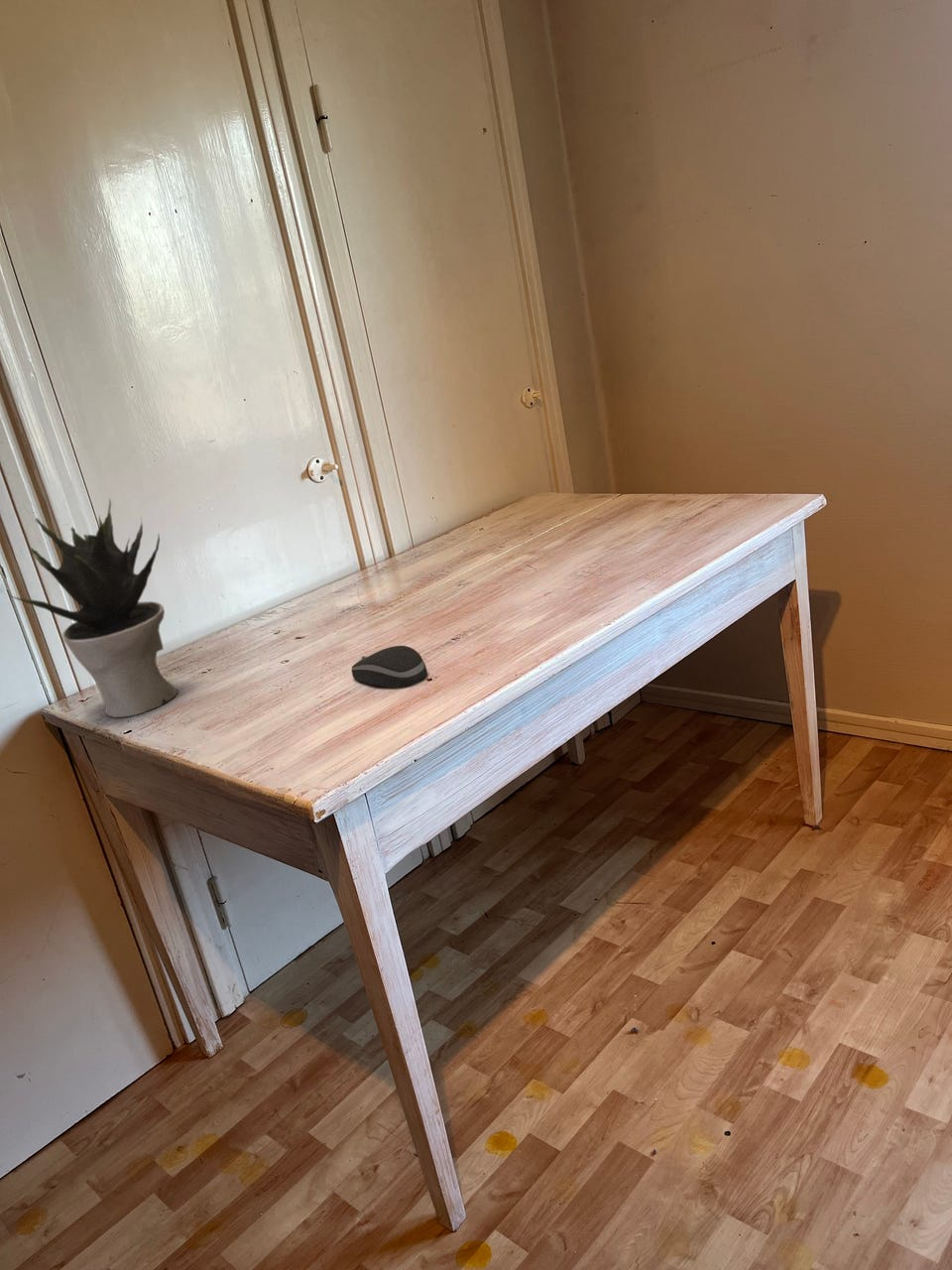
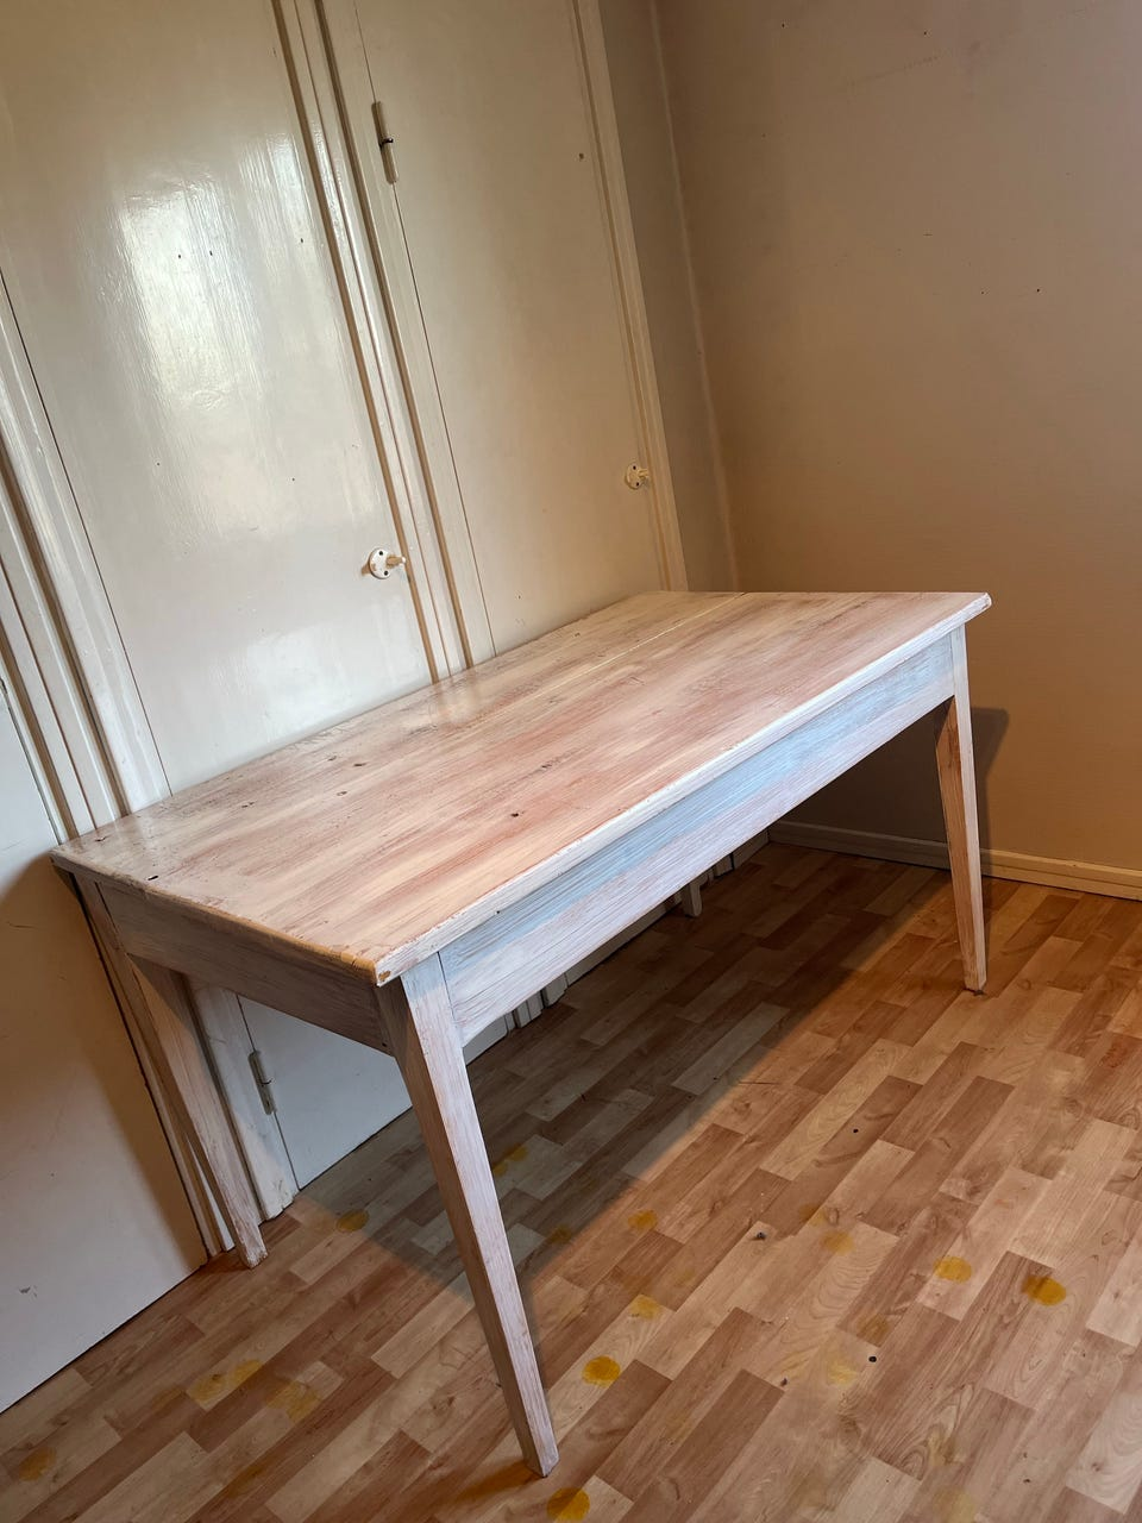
- computer mouse [351,645,428,689]
- potted plant [7,497,179,718]
